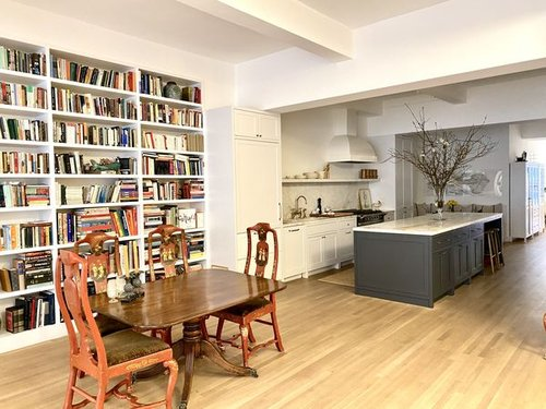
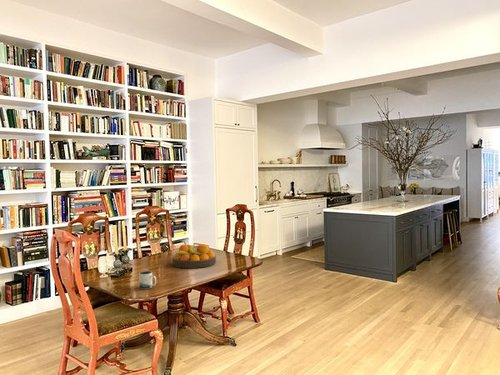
+ fruit bowl [171,243,217,269]
+ mug [138,270,157,290]
